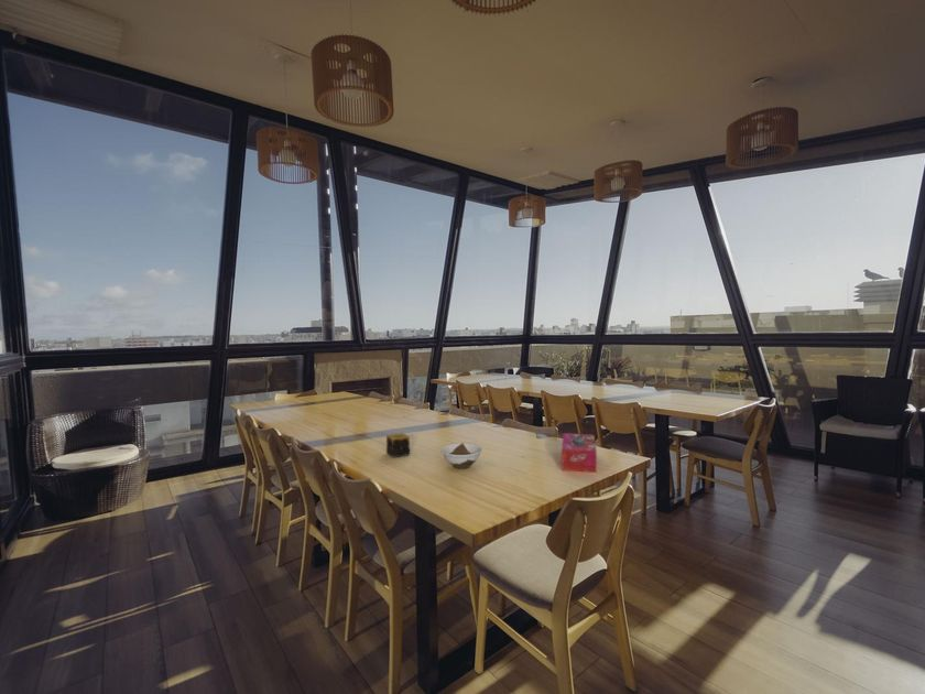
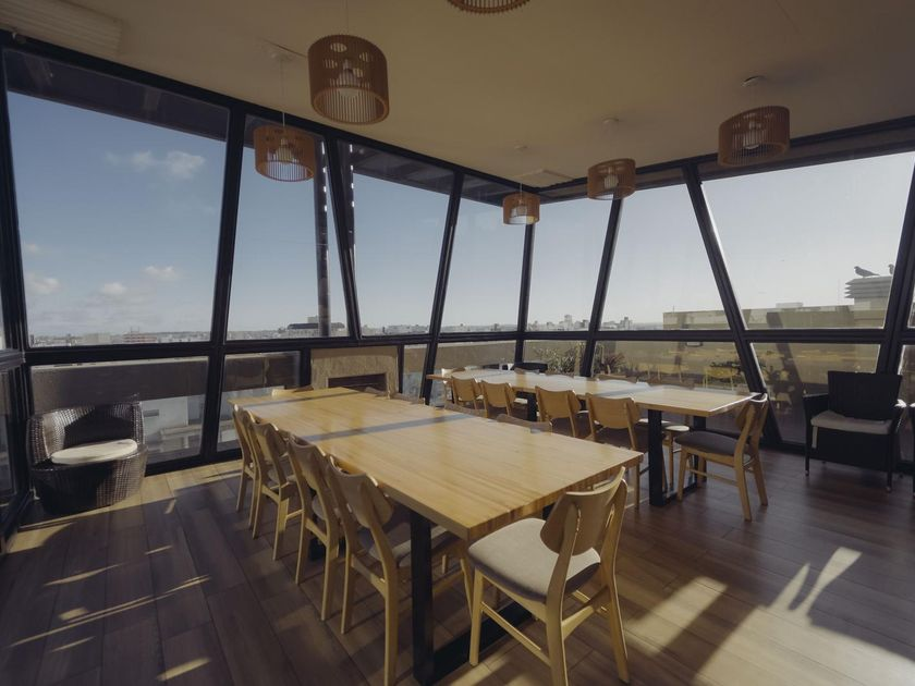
- candle [385,432,411,458]
- bowl [440,442,483,470]
- tissue box [561,432,598,474]
